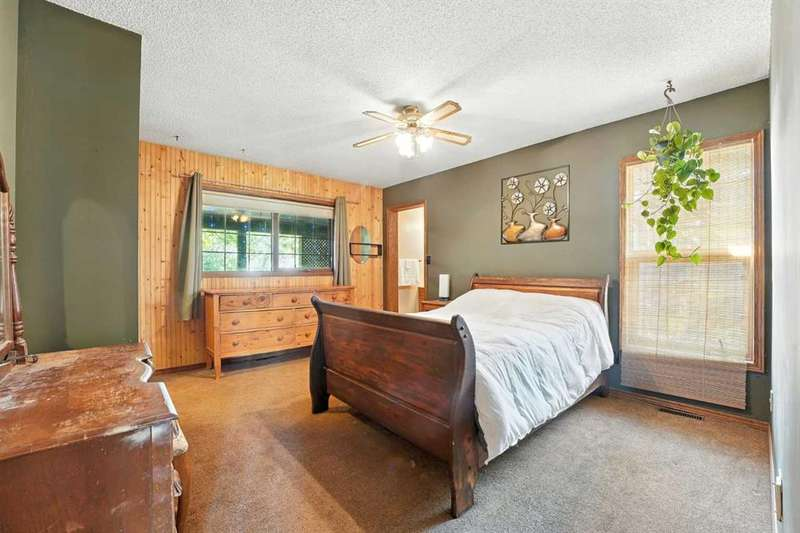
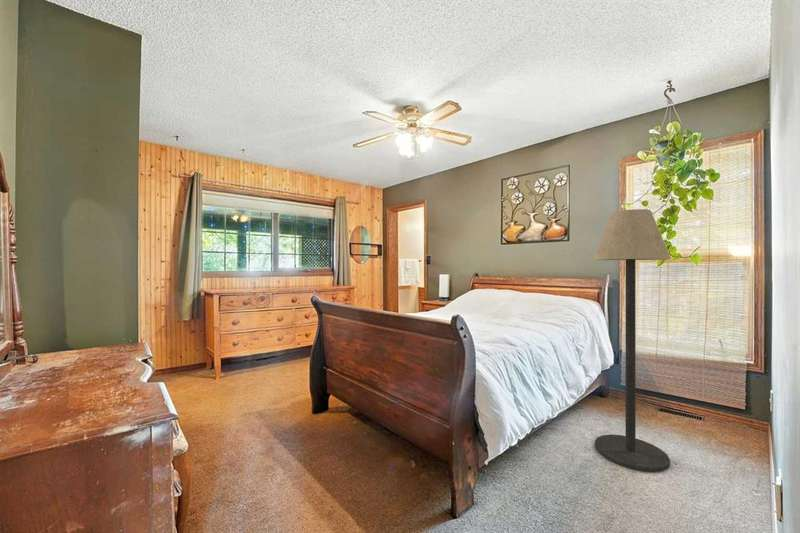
+ floor lamp [593,208,672,473]
